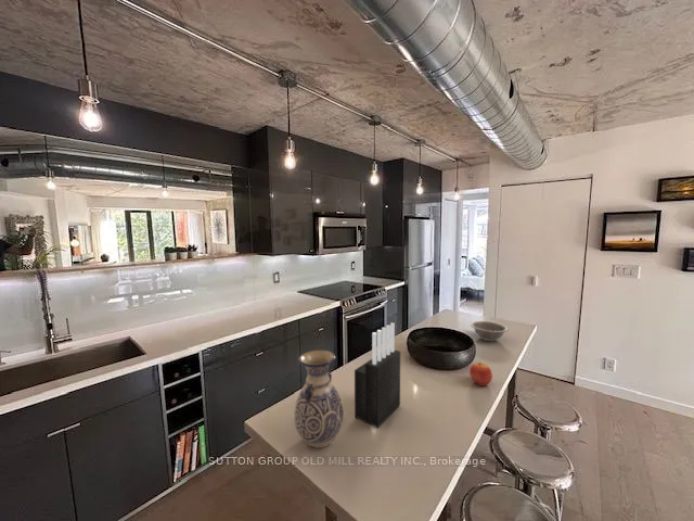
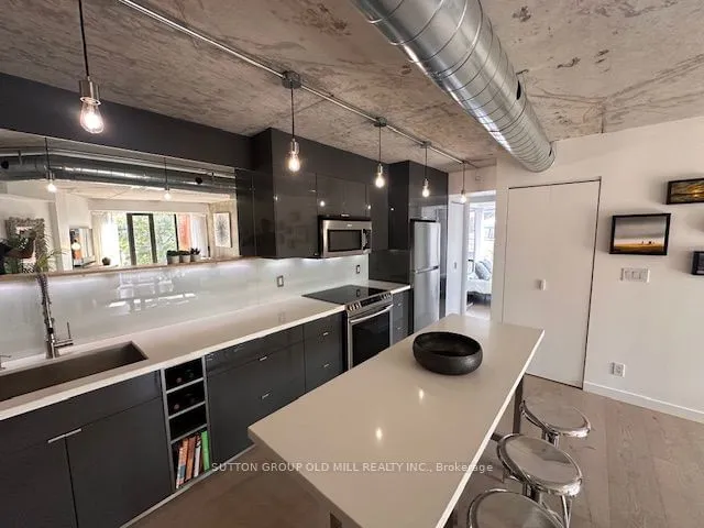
- apple [468,361,493,386]
- vase [293,348,345,449]
- decorative bowl [470,320,510,342]
- knife block [354,322,401,430]
